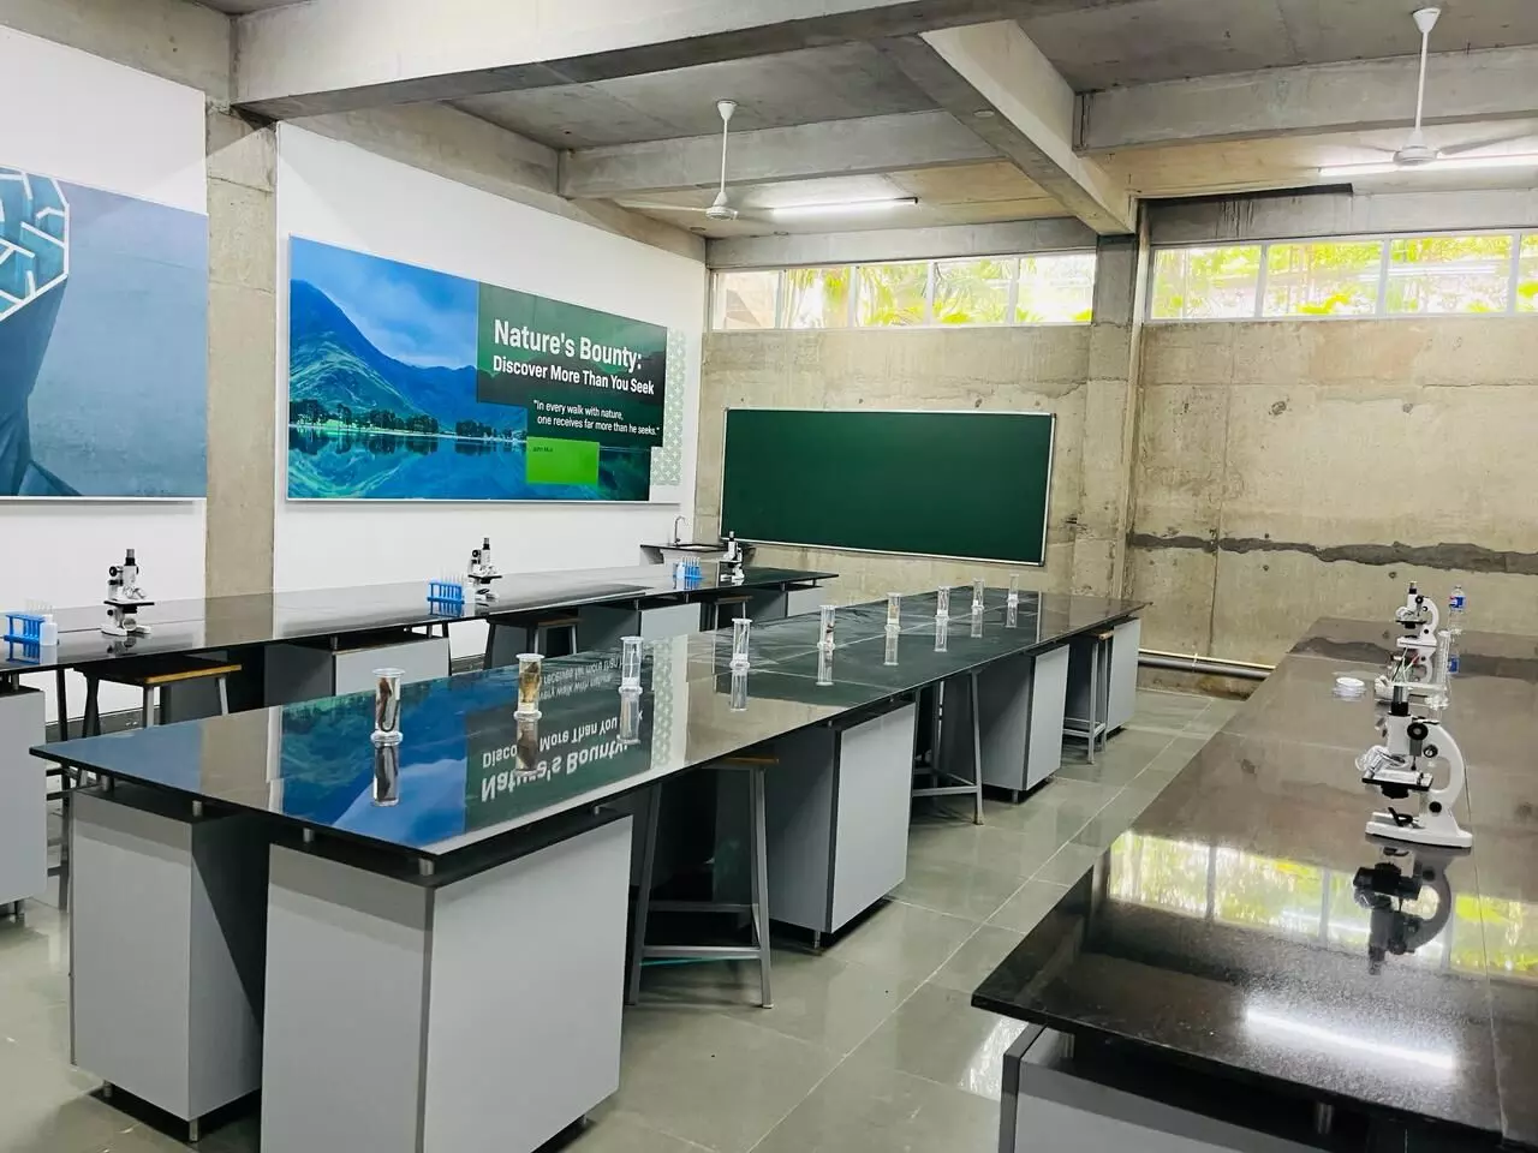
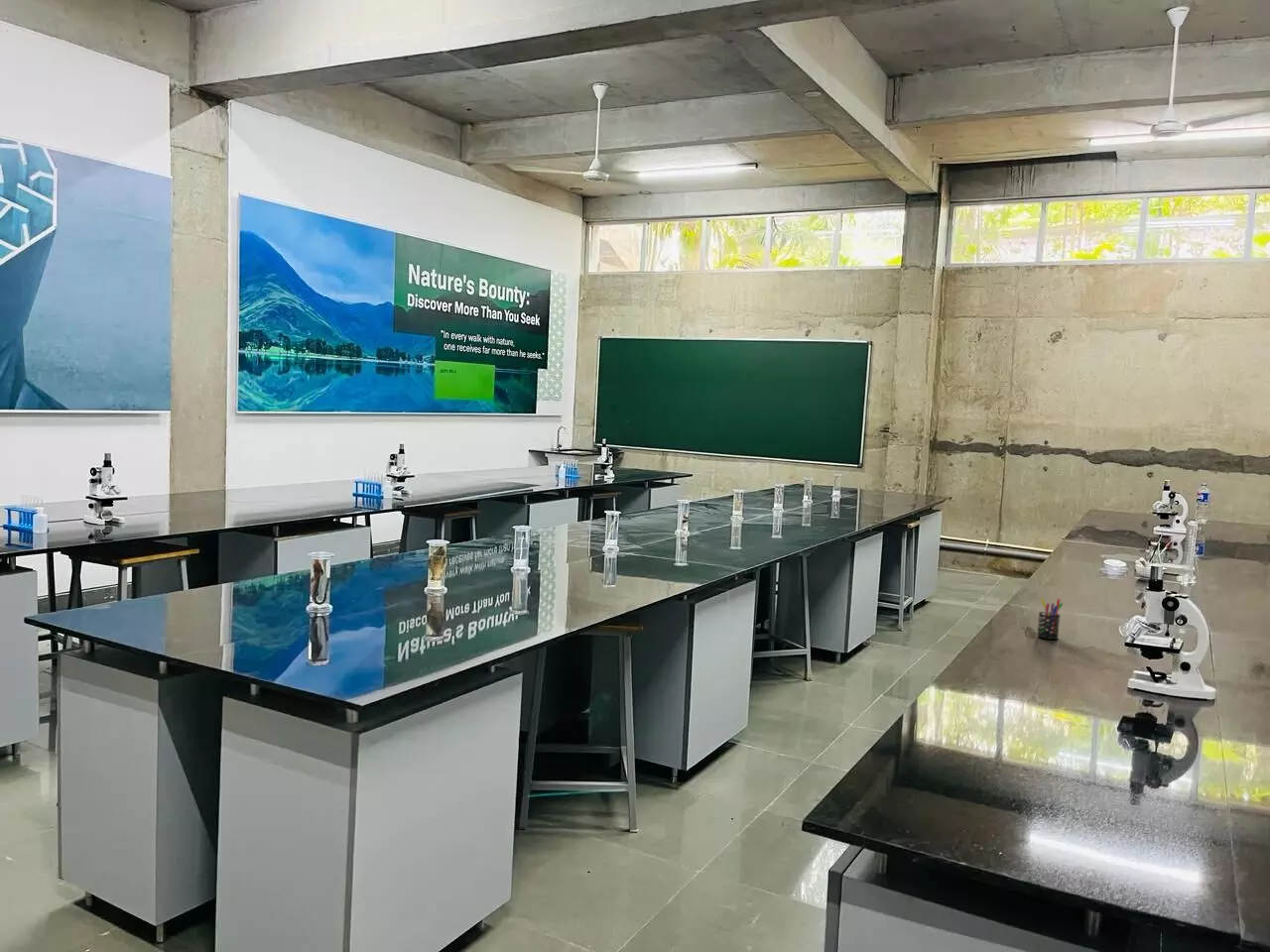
+ pen holder [1036,598,1064,641]
